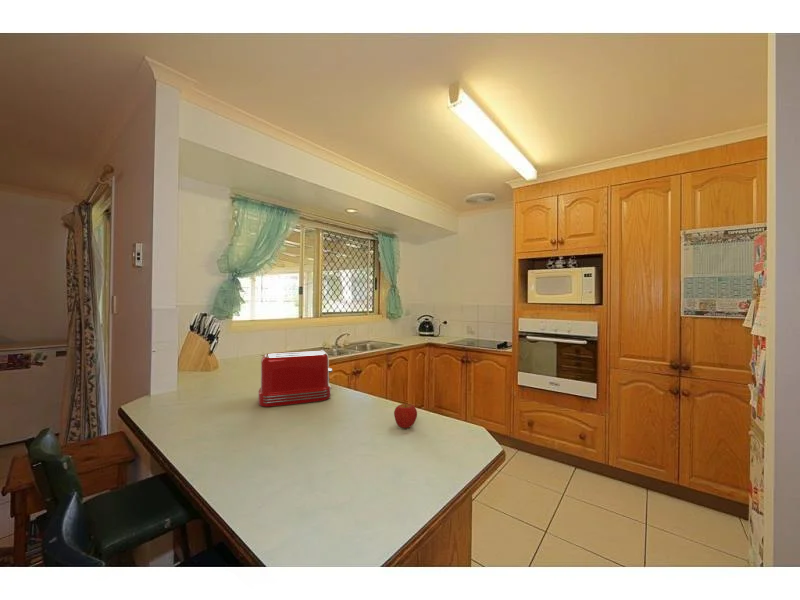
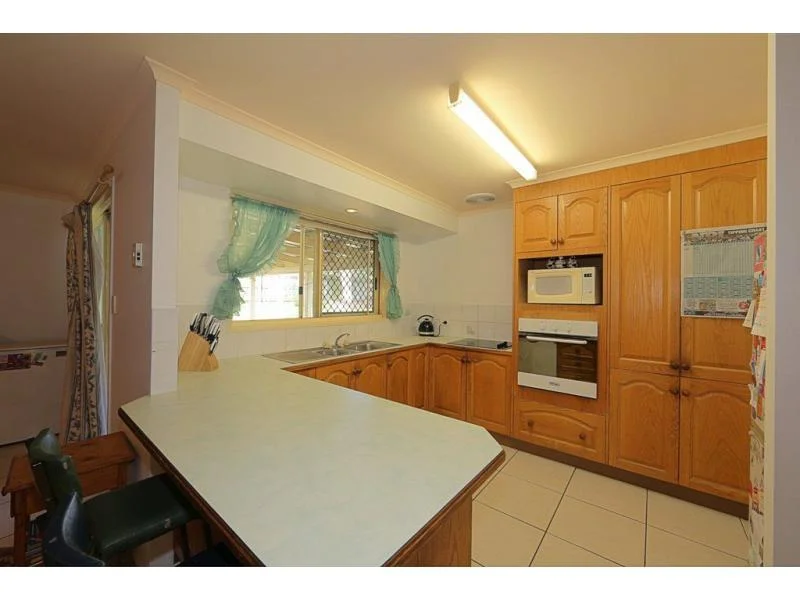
- apple [393,403,418,429]
- toaster [257,349,333,408]
